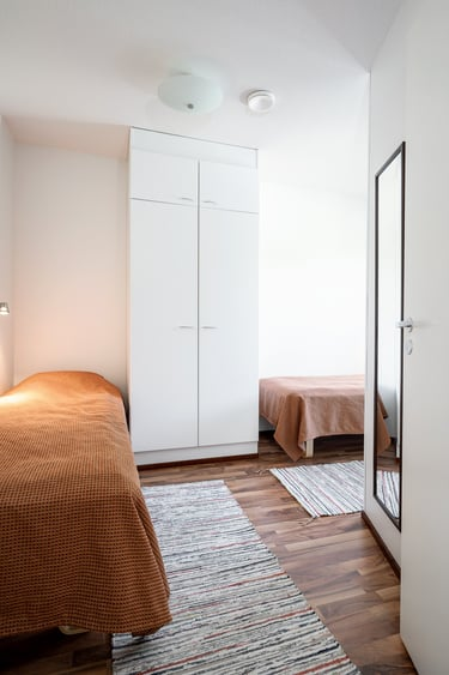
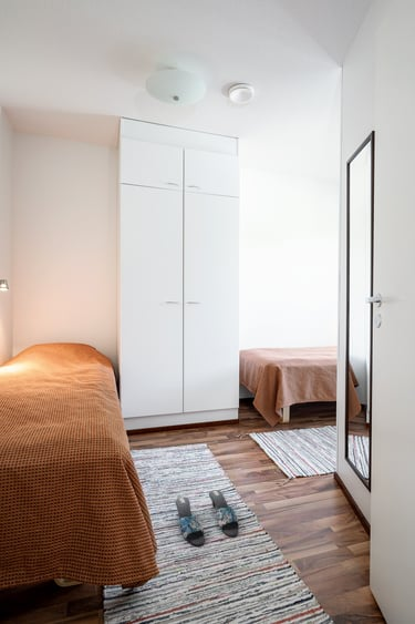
+ slippers [175,489,240,548]
